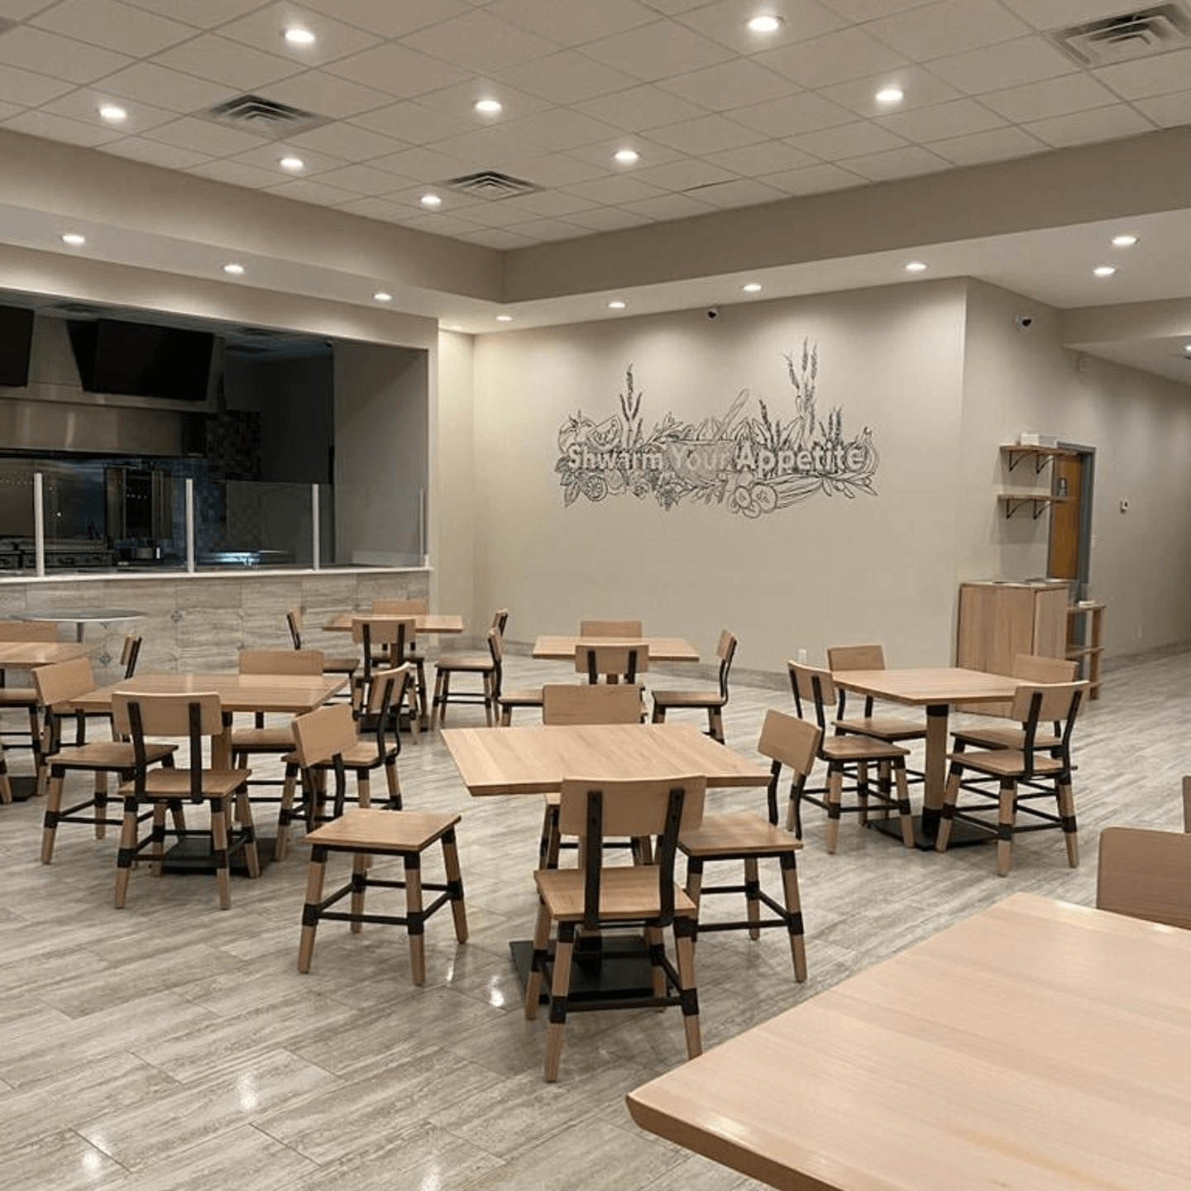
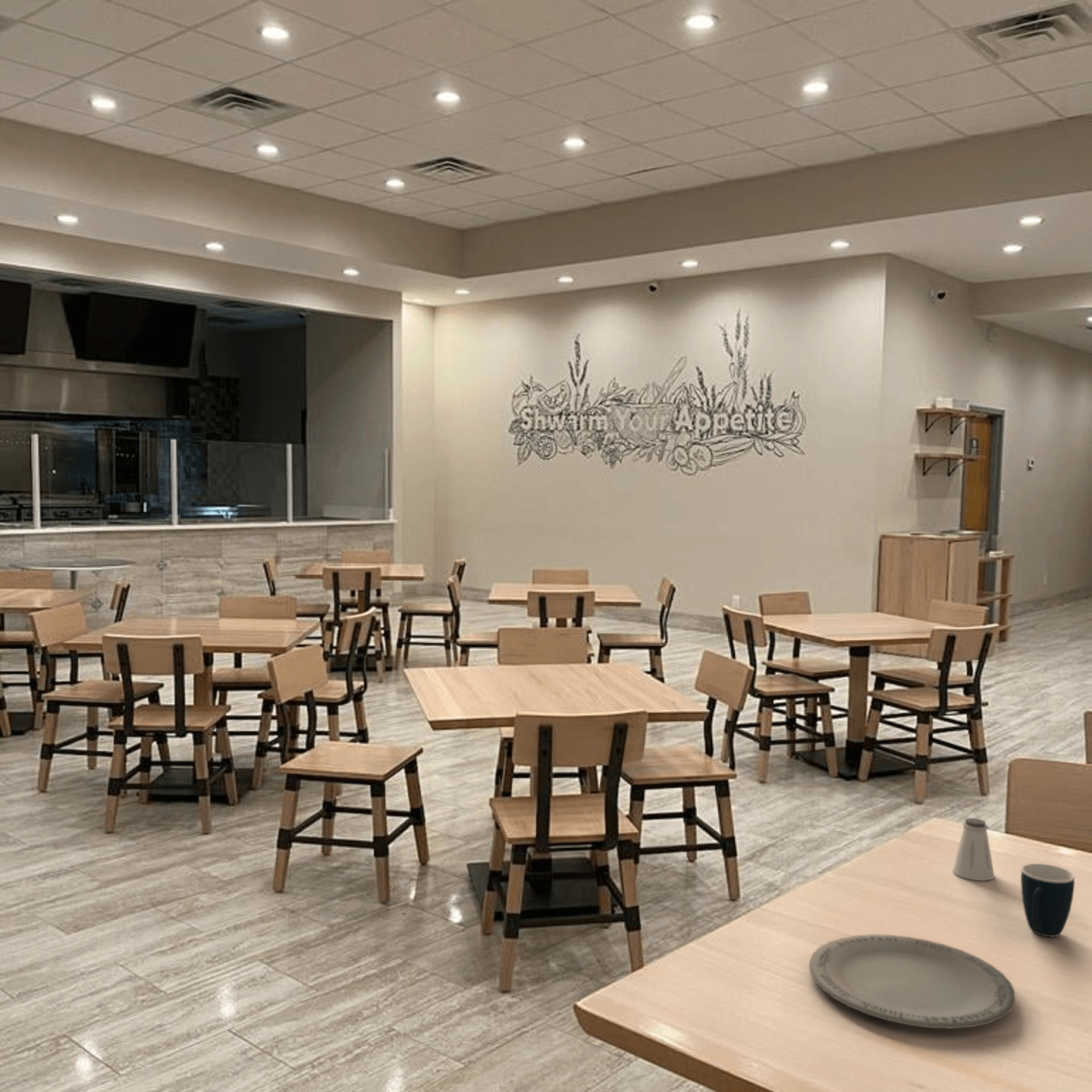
+ plate [809,934,1015,1029]
+ mug [1020,863,1075,937]
+ saltshaker [952,817,995,881]
